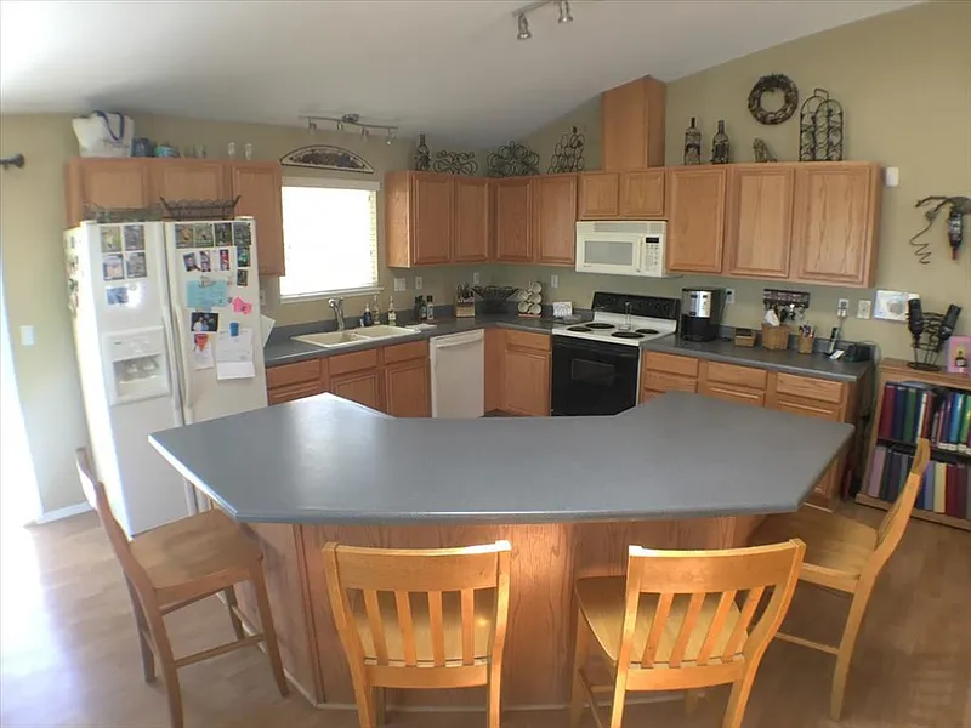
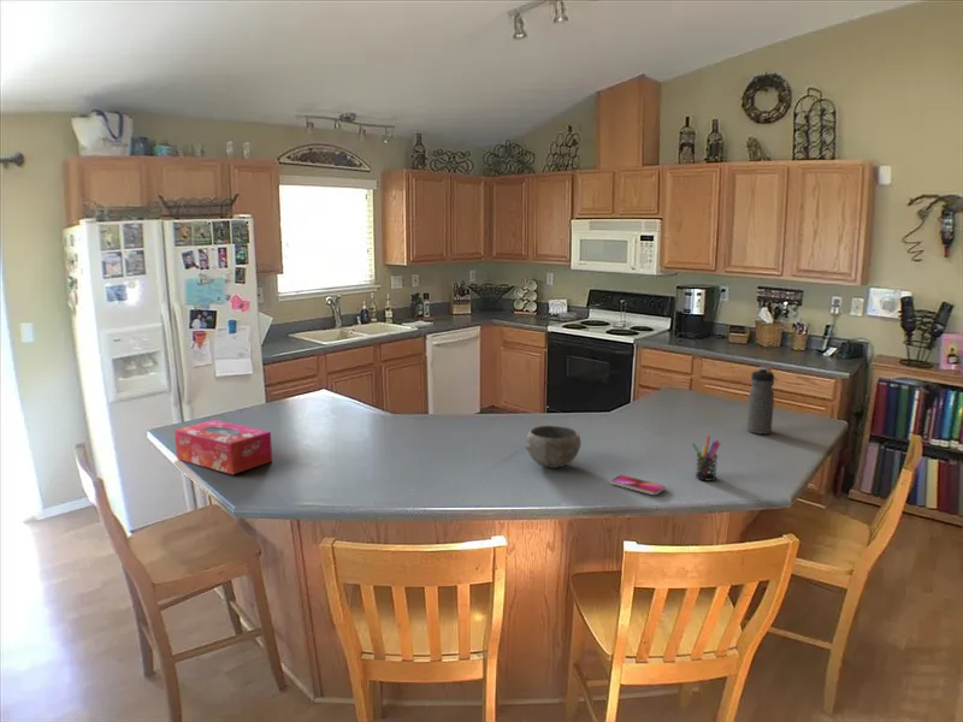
+ bowl [525,425,583,469]
+ pen holder [691,434,721,483]
+ tissue box [173,419,273,475]
+ smartphone [609,474,667,496]
+ water bottle [745,366,775,436]
